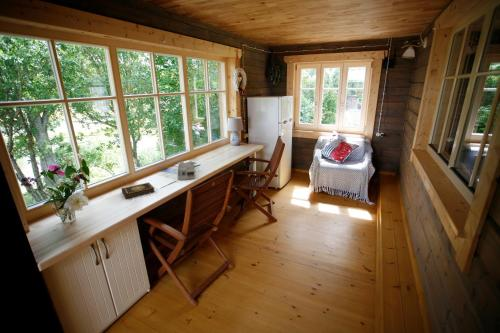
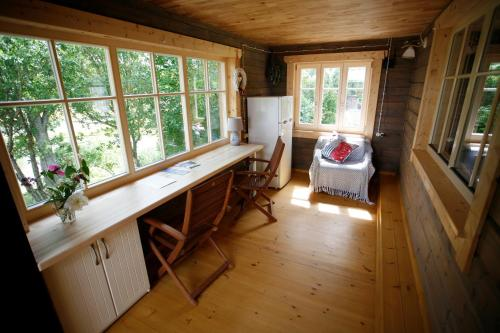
- desk organizer [177,161,196,181]
- book [120,182,156,200]
